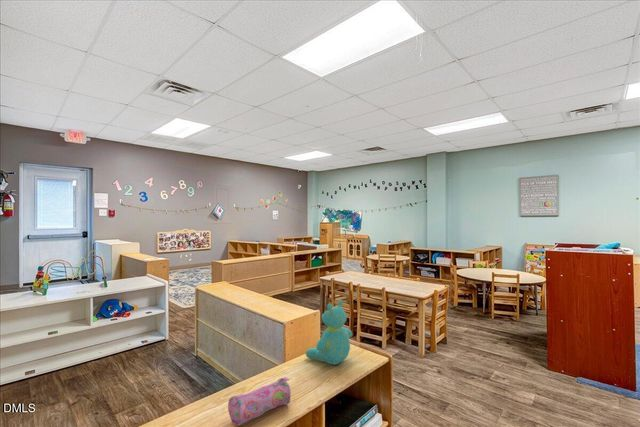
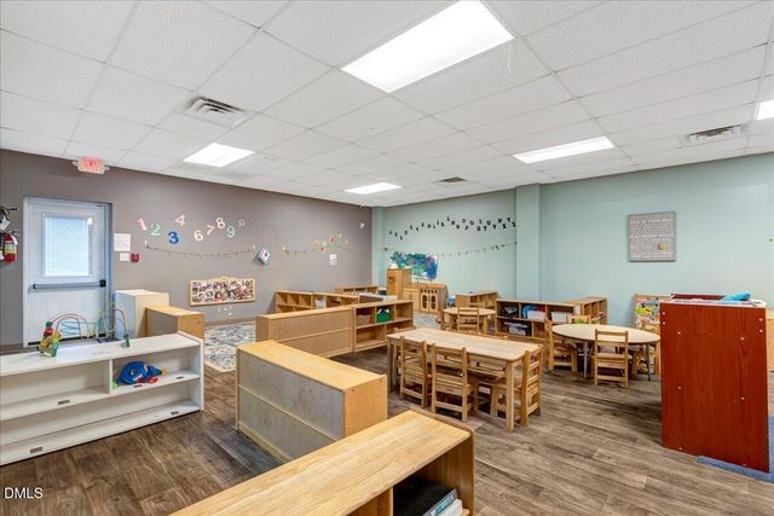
- teddy bear [305,299,353,366]
- pencil case [227,376,292,427]
